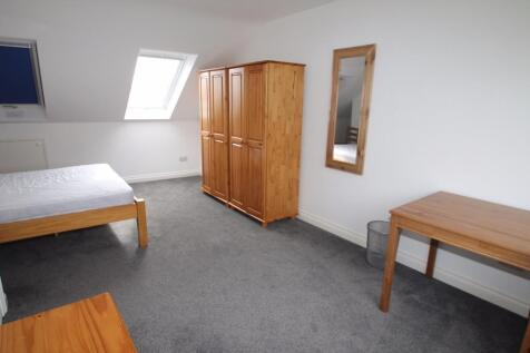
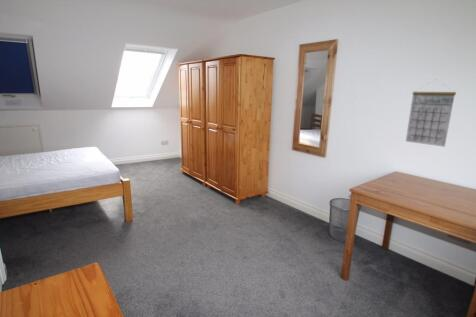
+ calendar [405,78,457,148]
